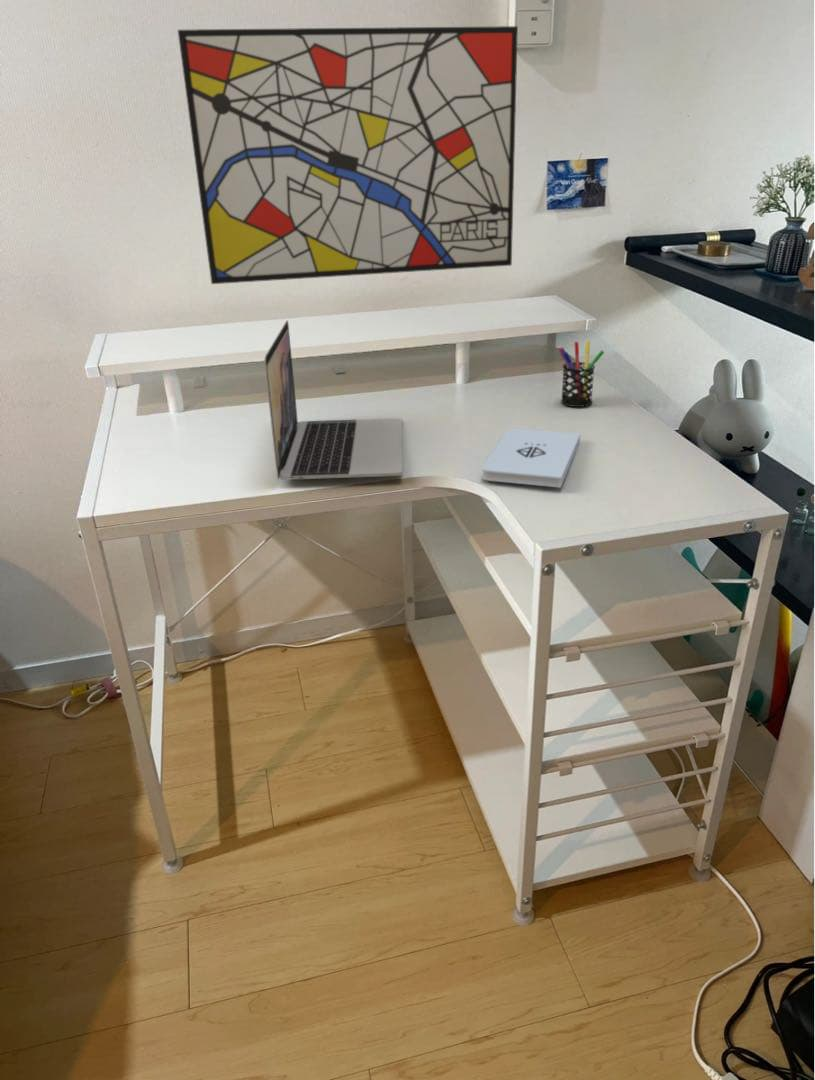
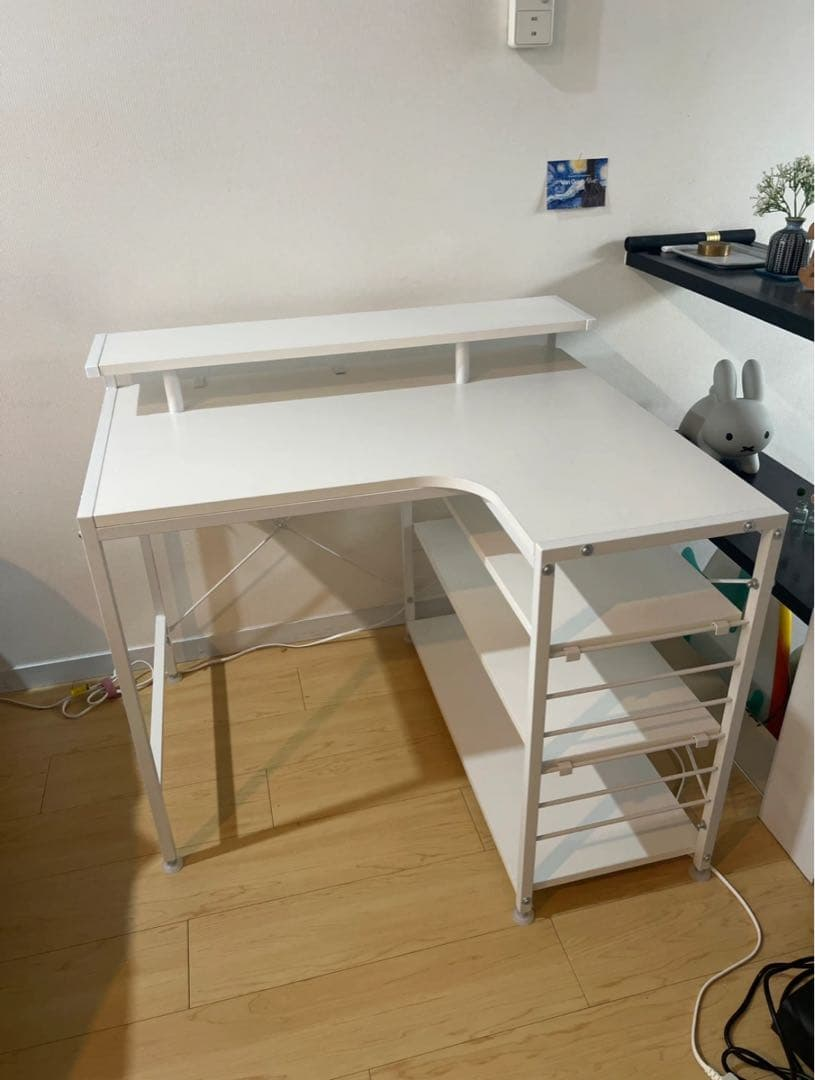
- pen holder [557,340,605,408]
- laptop [263,319,404,481]
- wall art [177,25,519,285]
- notepad [481,428,581,489]
